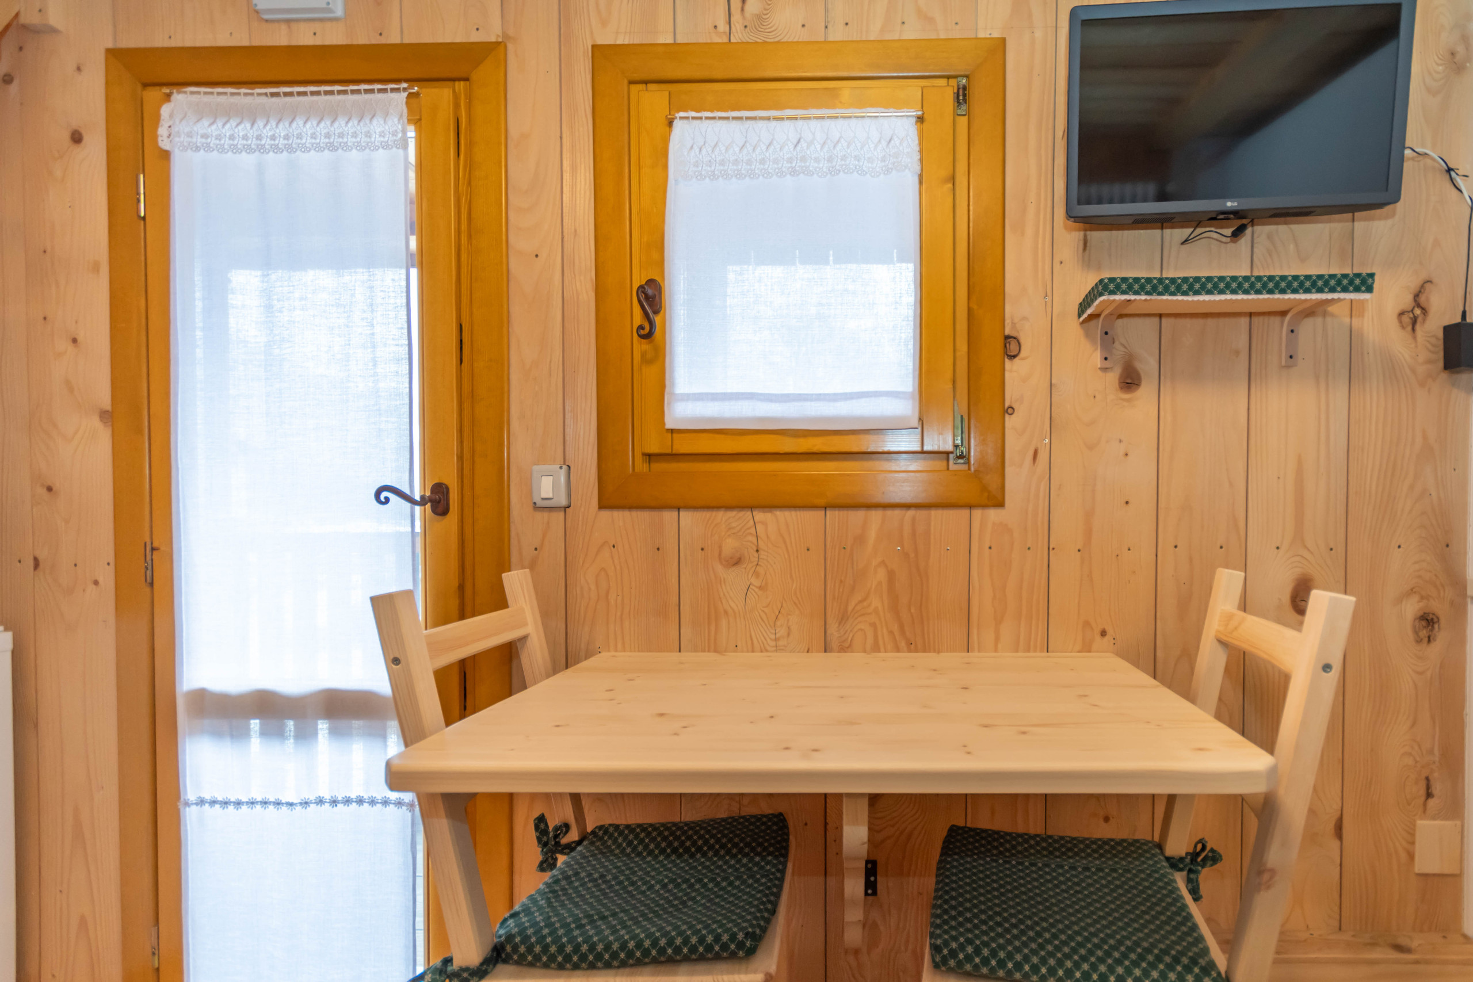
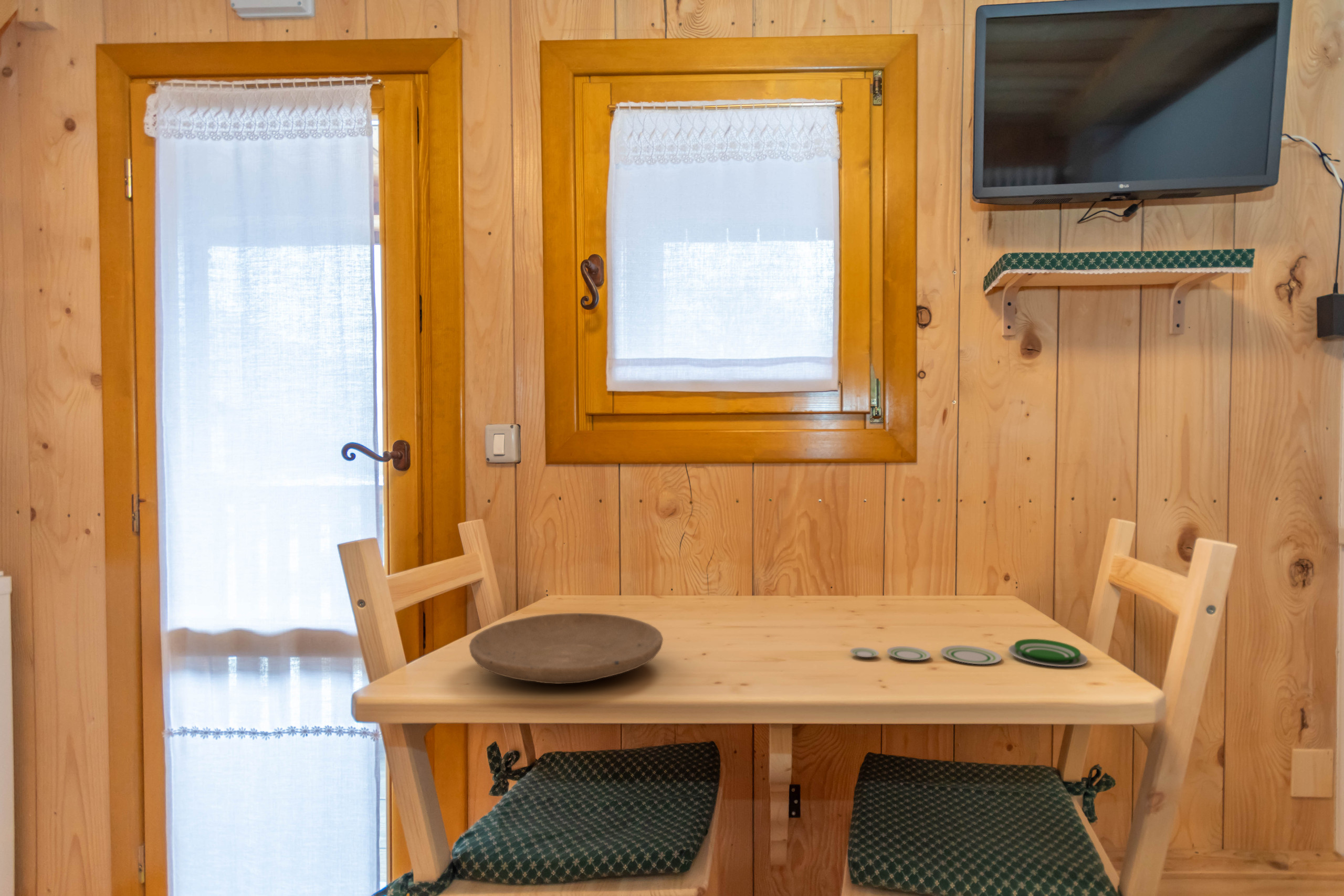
+ plate [849,638,1088,667]
+ plate [468,613,664,684]
